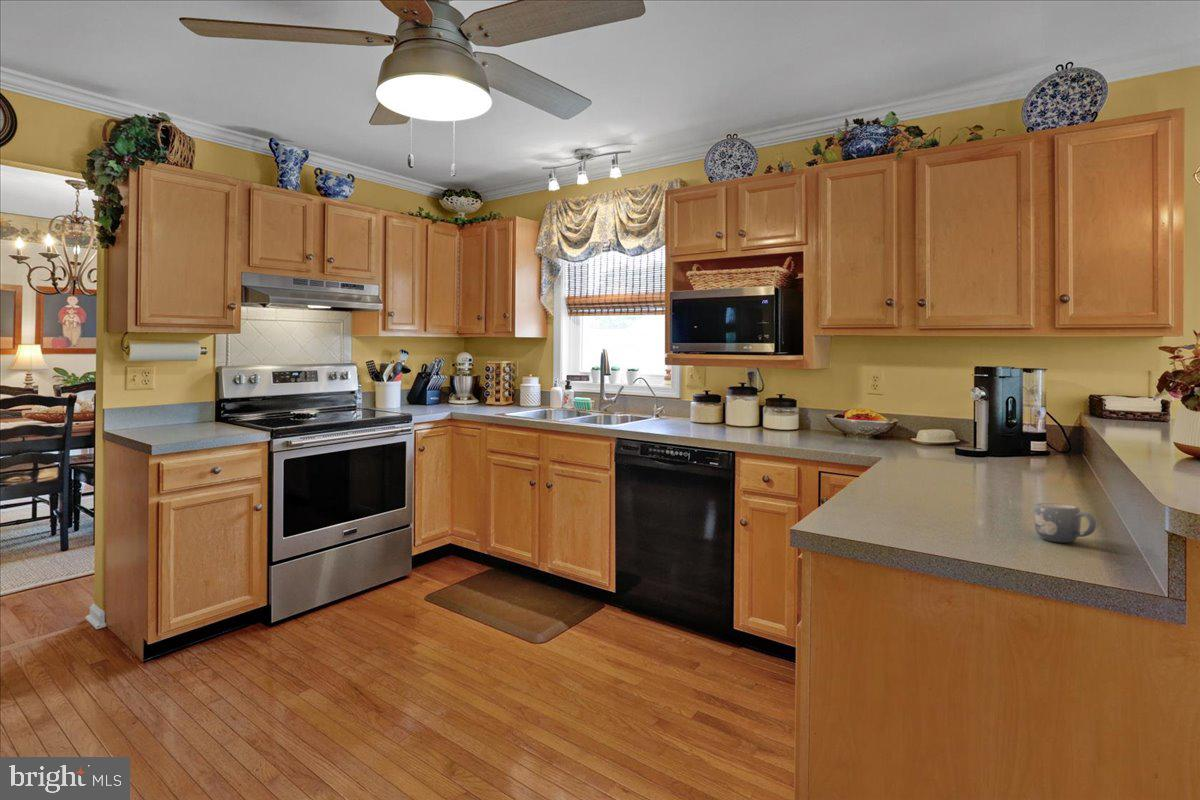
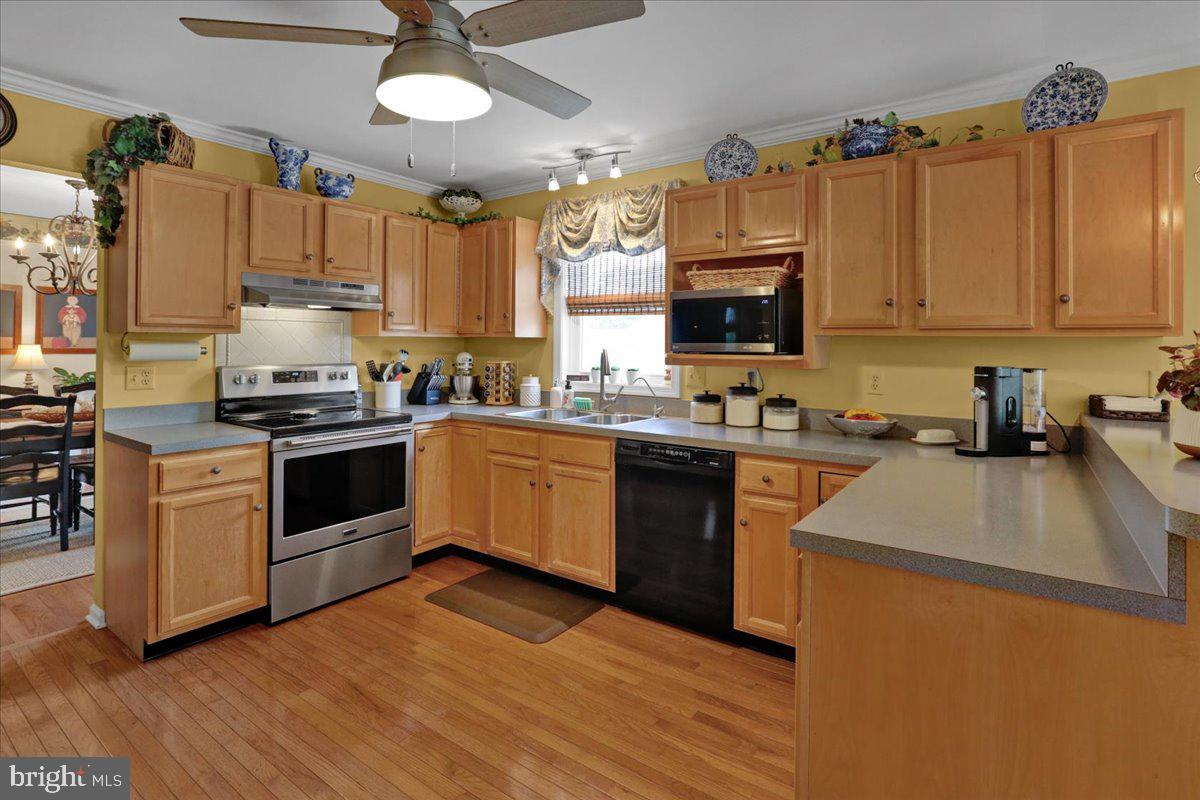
- mug [1033,502,1098,544]
